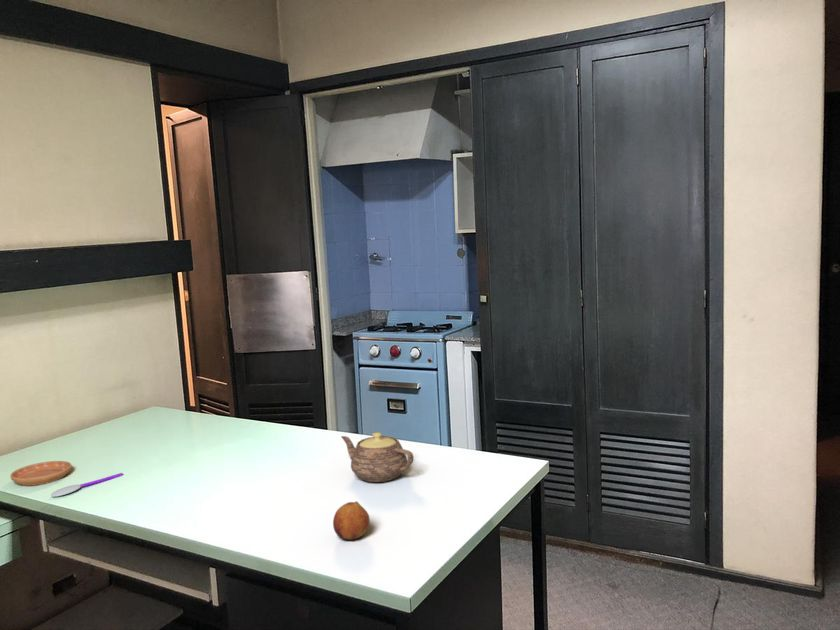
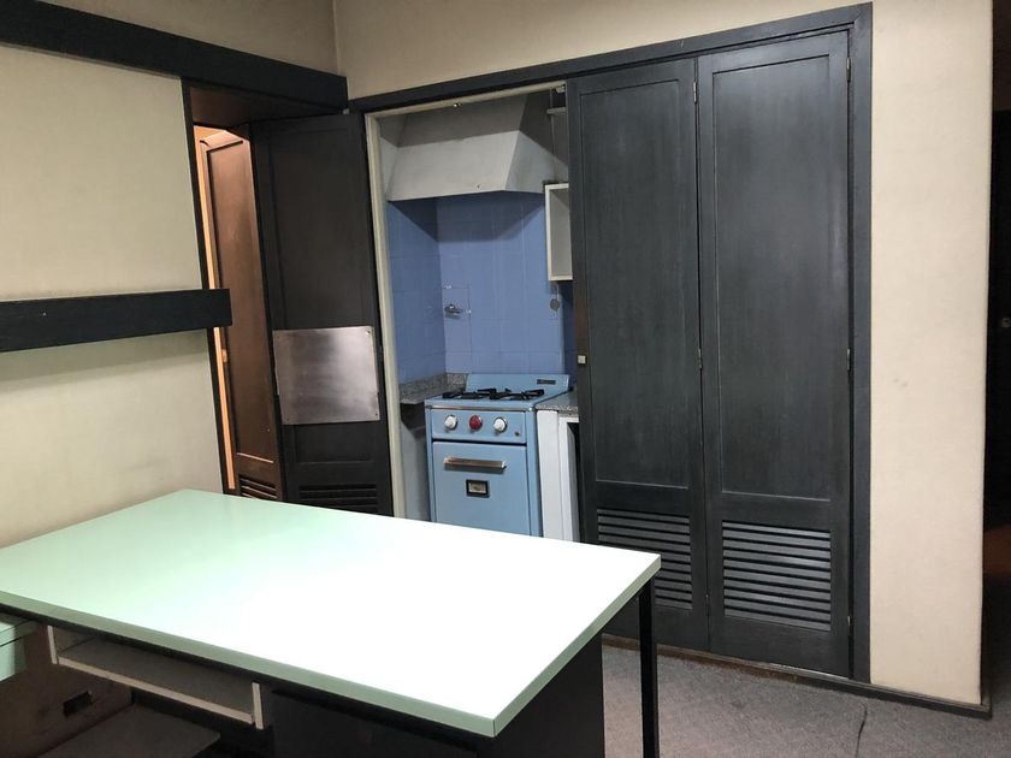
- spoon [50,472,124,498]
- fruit [332,500,371,540]
- saucer [9,460,72,487]
- teapot [340,431,415,483]
